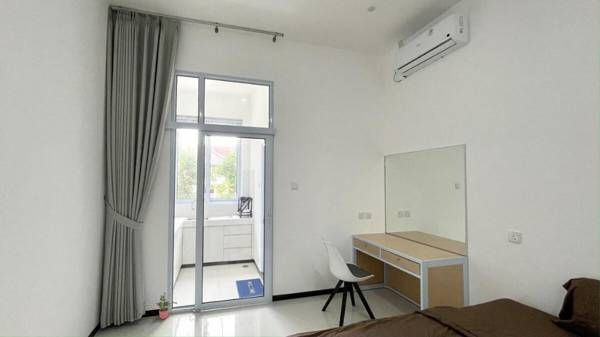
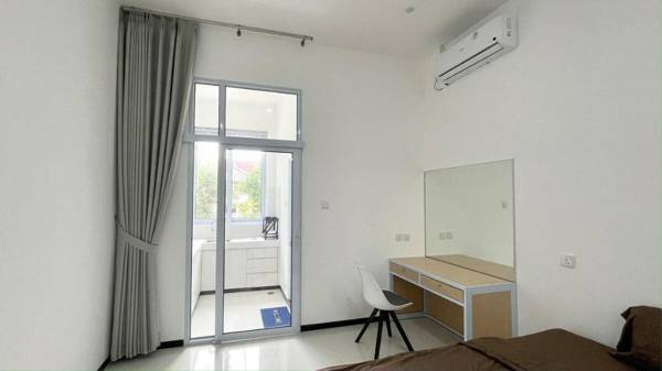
- potted plant [155,291,178,320]
